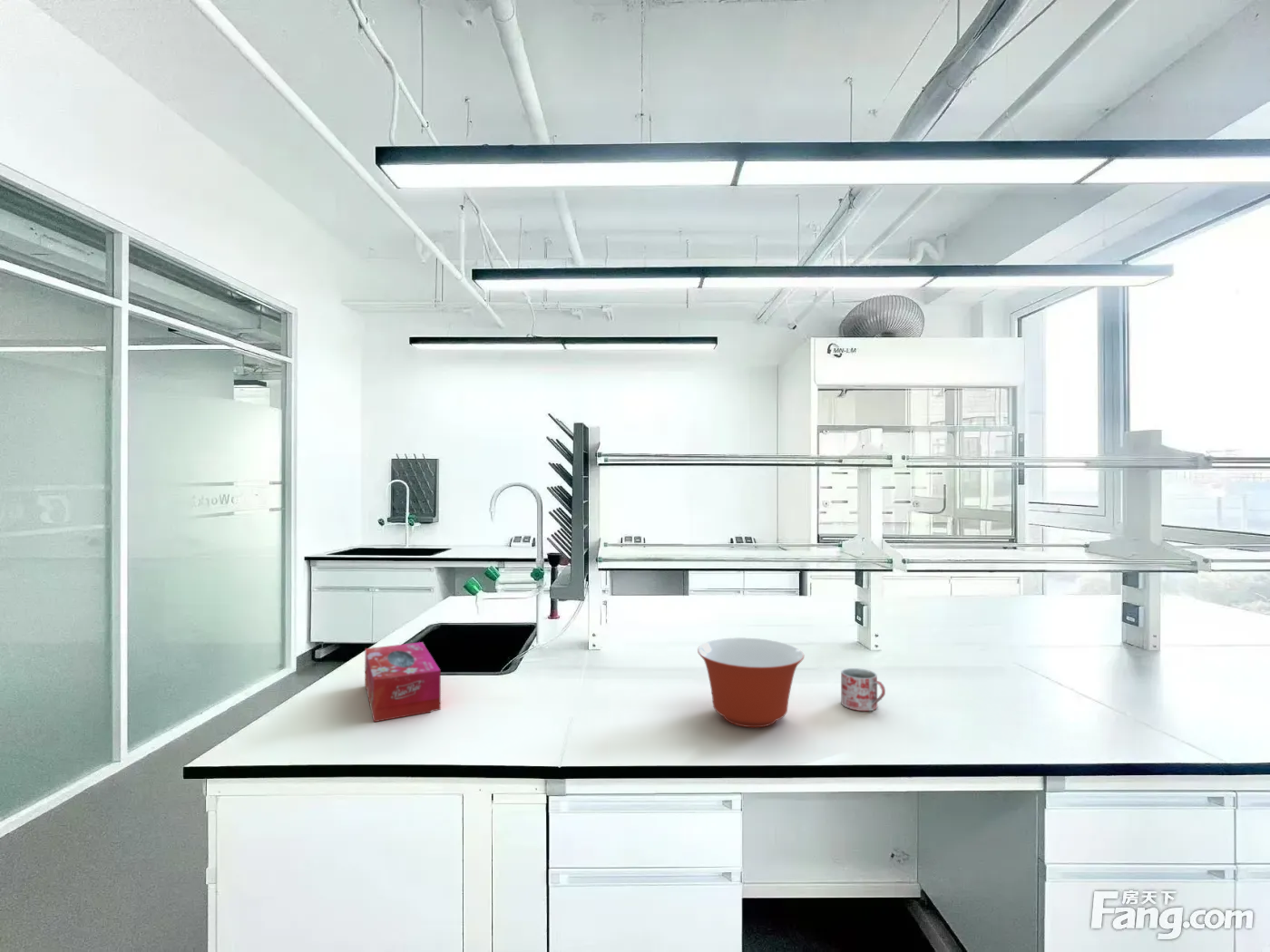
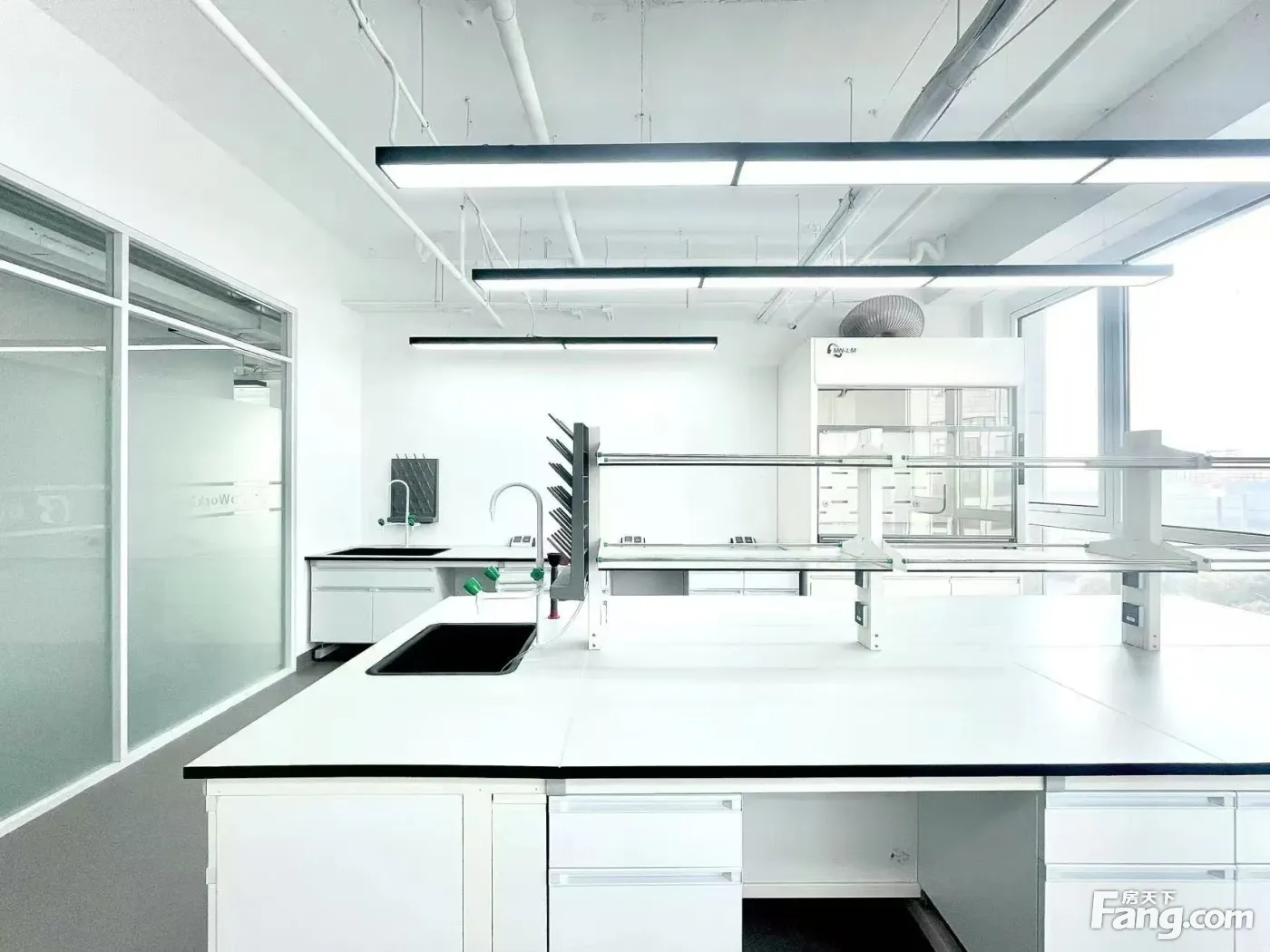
- mug [840,667,886,712]
- mixing bowl [697,636,805,728]
- tissue box [364,641,442,723]
